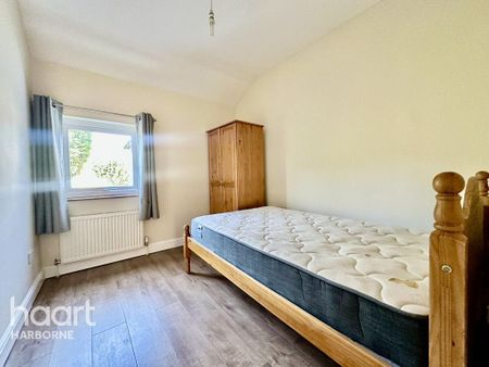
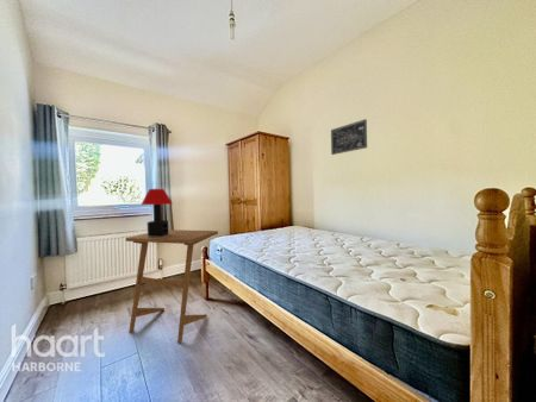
+ side table [125,228,219,344]
+ table lamp [141,188,174,237]
+ wall art [330,118,368,156]
